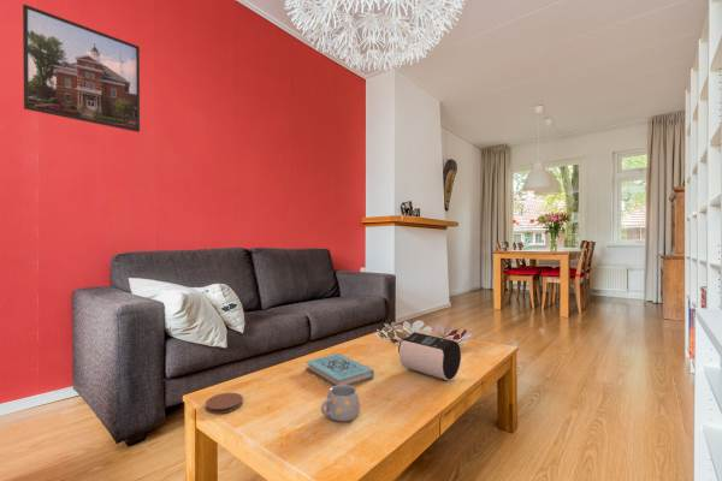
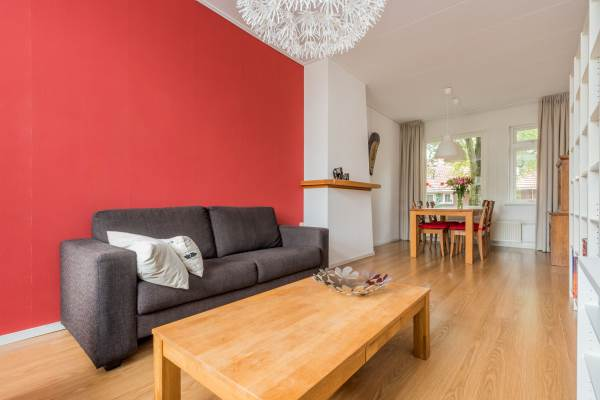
- mug [320,385,361,422]
- book [304,352,375,387]
- coaster [205,392,244,415]
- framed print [22,4,141,133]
- speaker [397,331,462,382]
